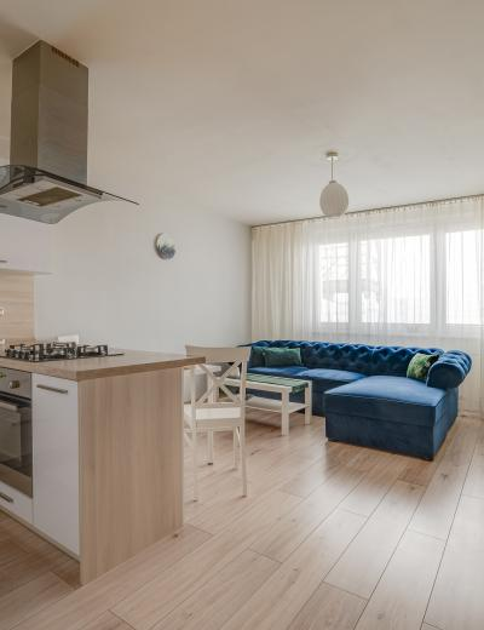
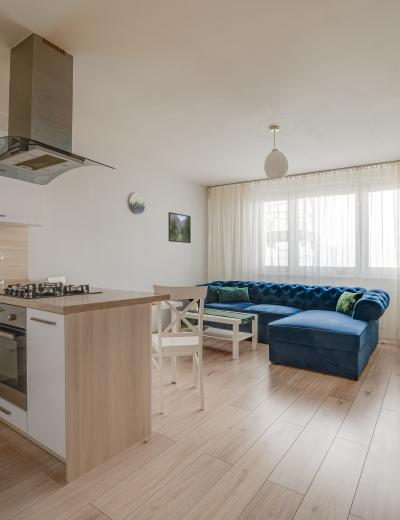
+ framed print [167,211,192,244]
